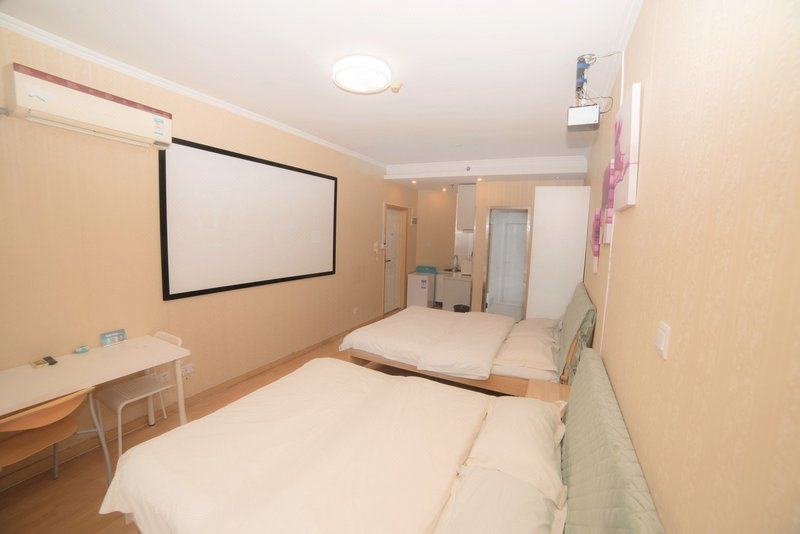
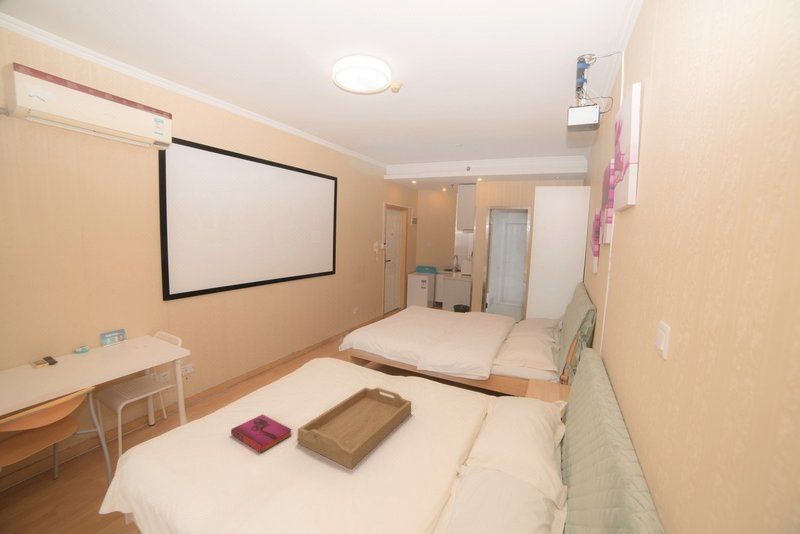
+ hardback book [230,413,293,454]
+ serving tray [297,386,412,470]
